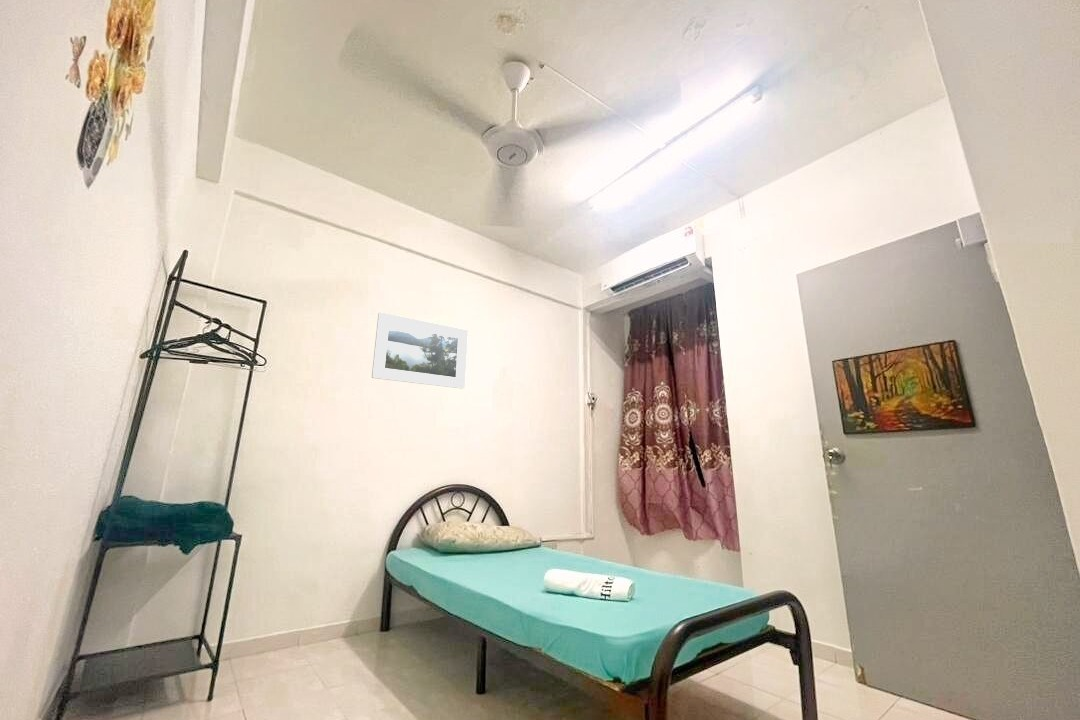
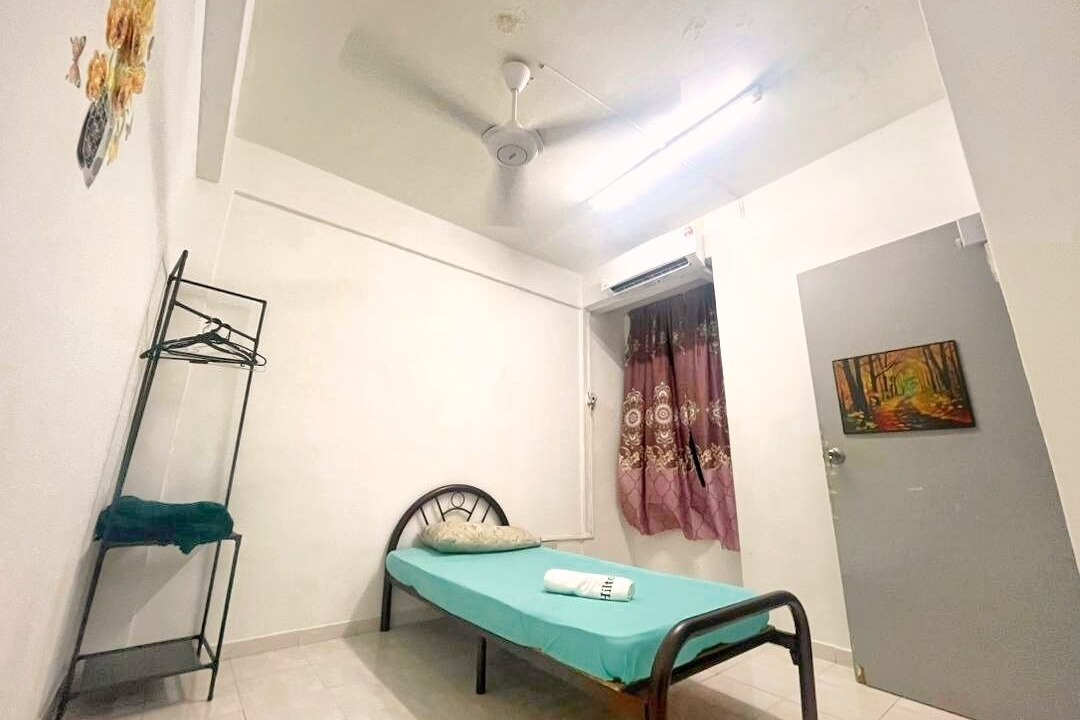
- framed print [371,311,469,390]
